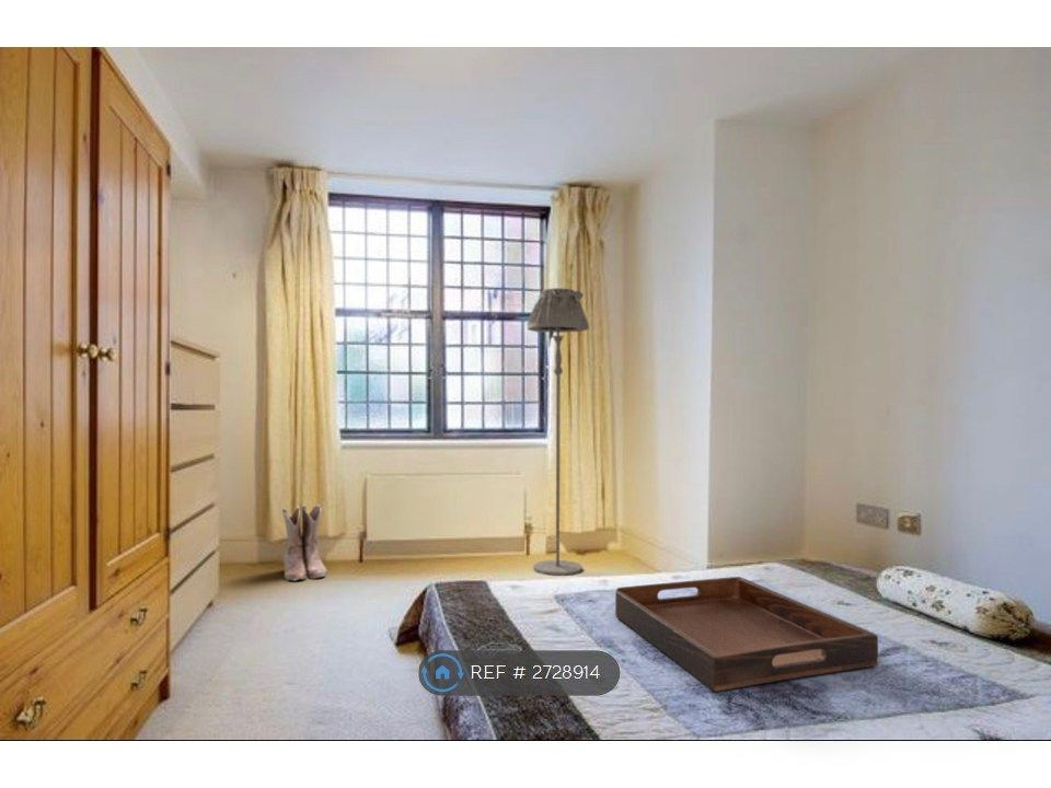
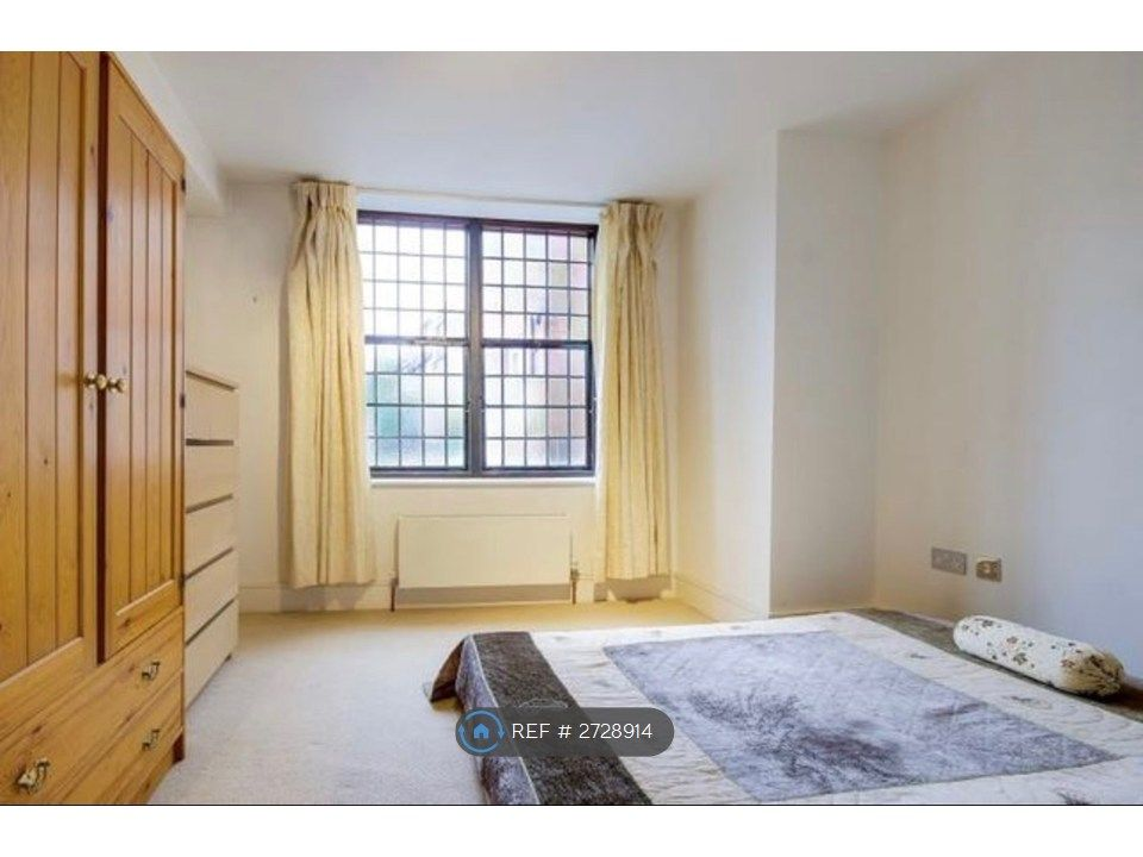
- serving tray [614,576,879,693]
- floor lamp [526,287,590,577]
- boots [280,503,328,582]
